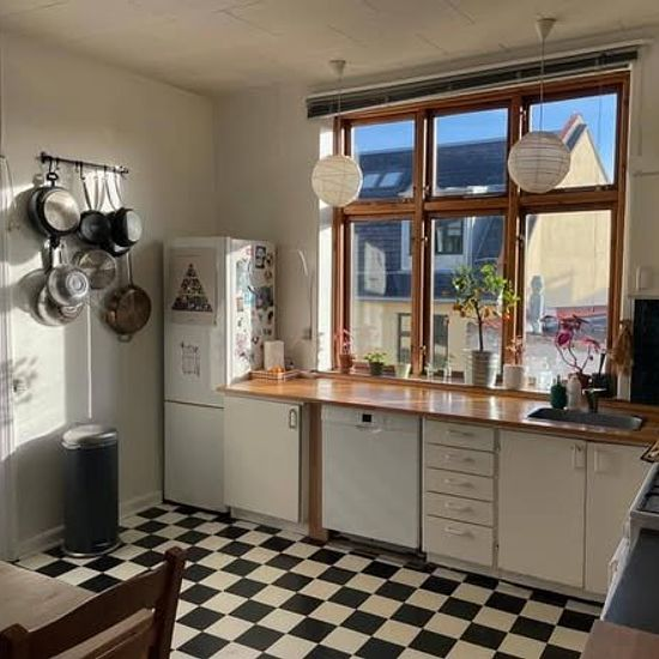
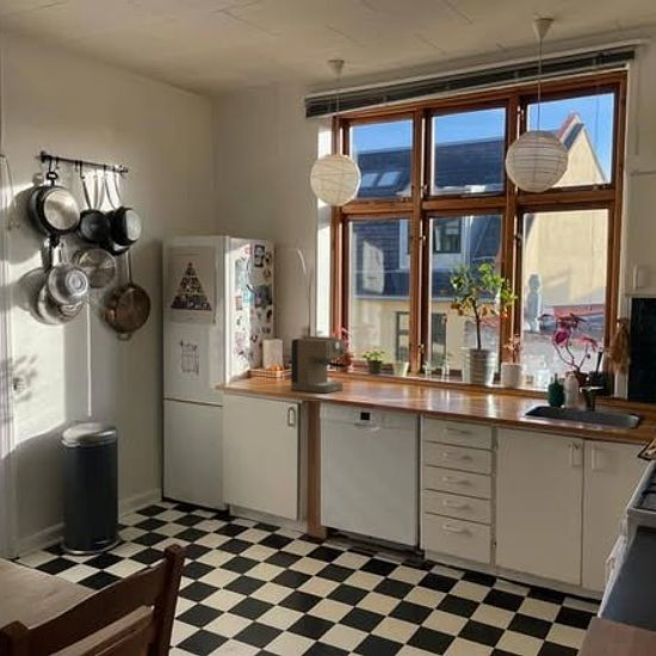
+ coffee maker [290,334,347,394]
